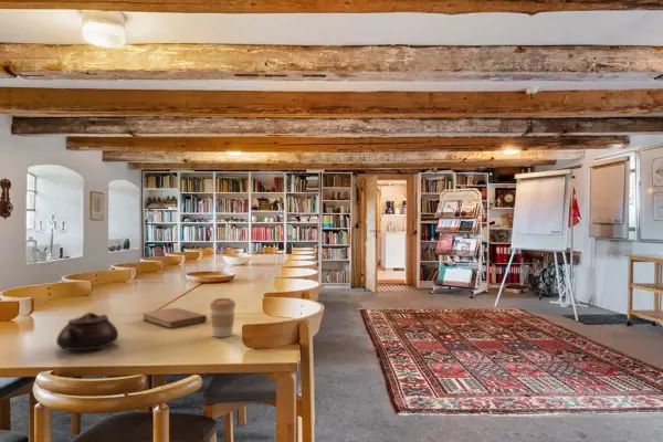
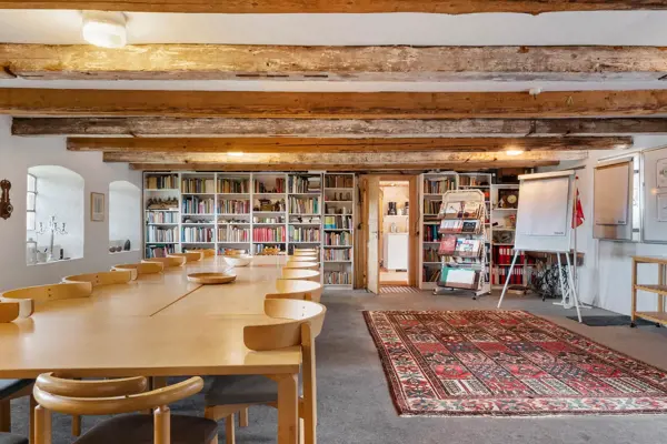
- notebook [141,307,208,329]
- teapot [55,312,119,351]
- coffee cup [209,297,236,338]
